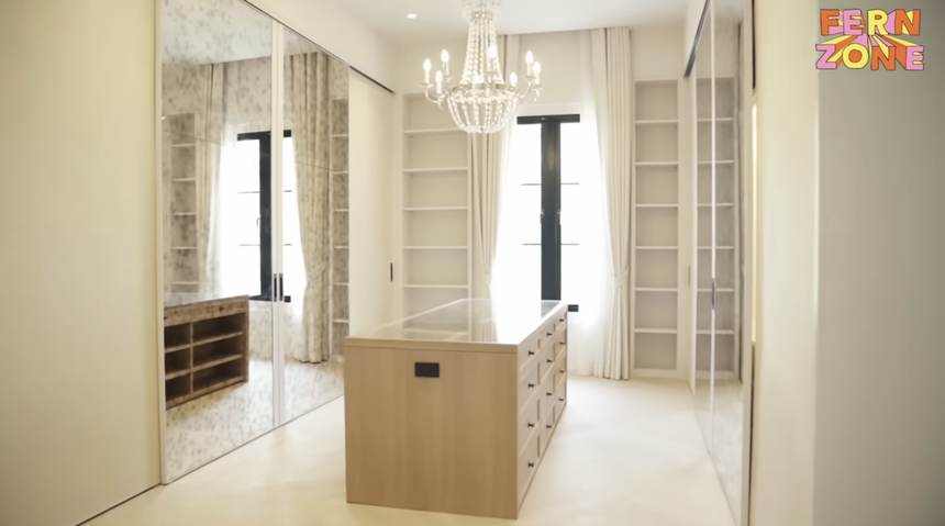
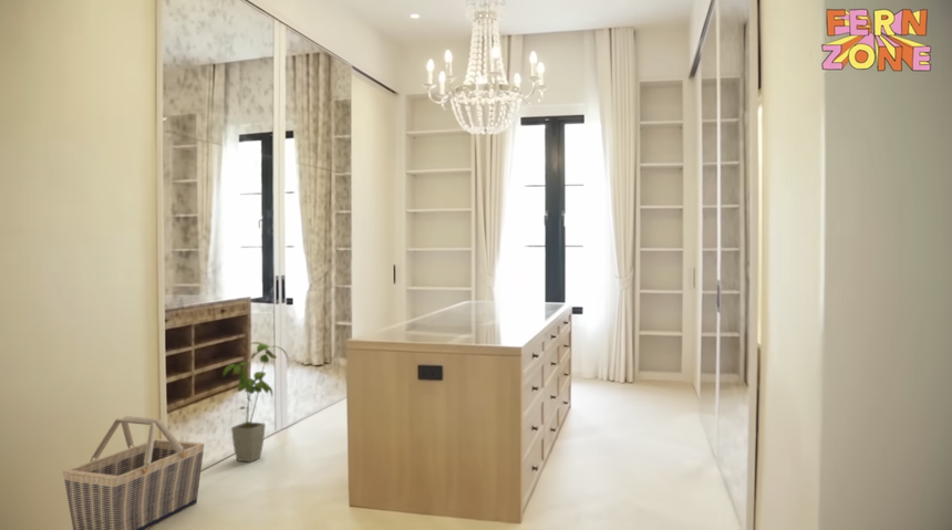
+ basket [62,415,206,530]
+ house plant [223,341,289,464]
